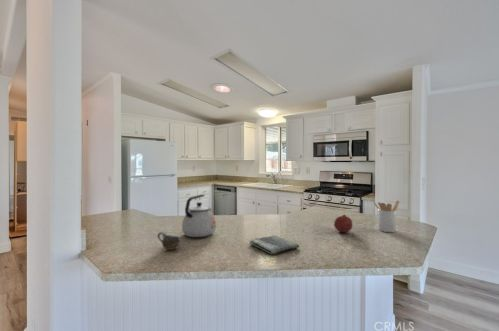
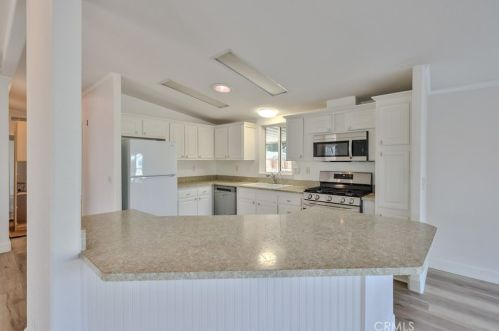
- fruit [333,214,353,233]
- kettle [181,194,217,238]
- dish towel [249,235,300,255]
- utensil holder [373,199,400,233]
- cup [157,231,182,251]
